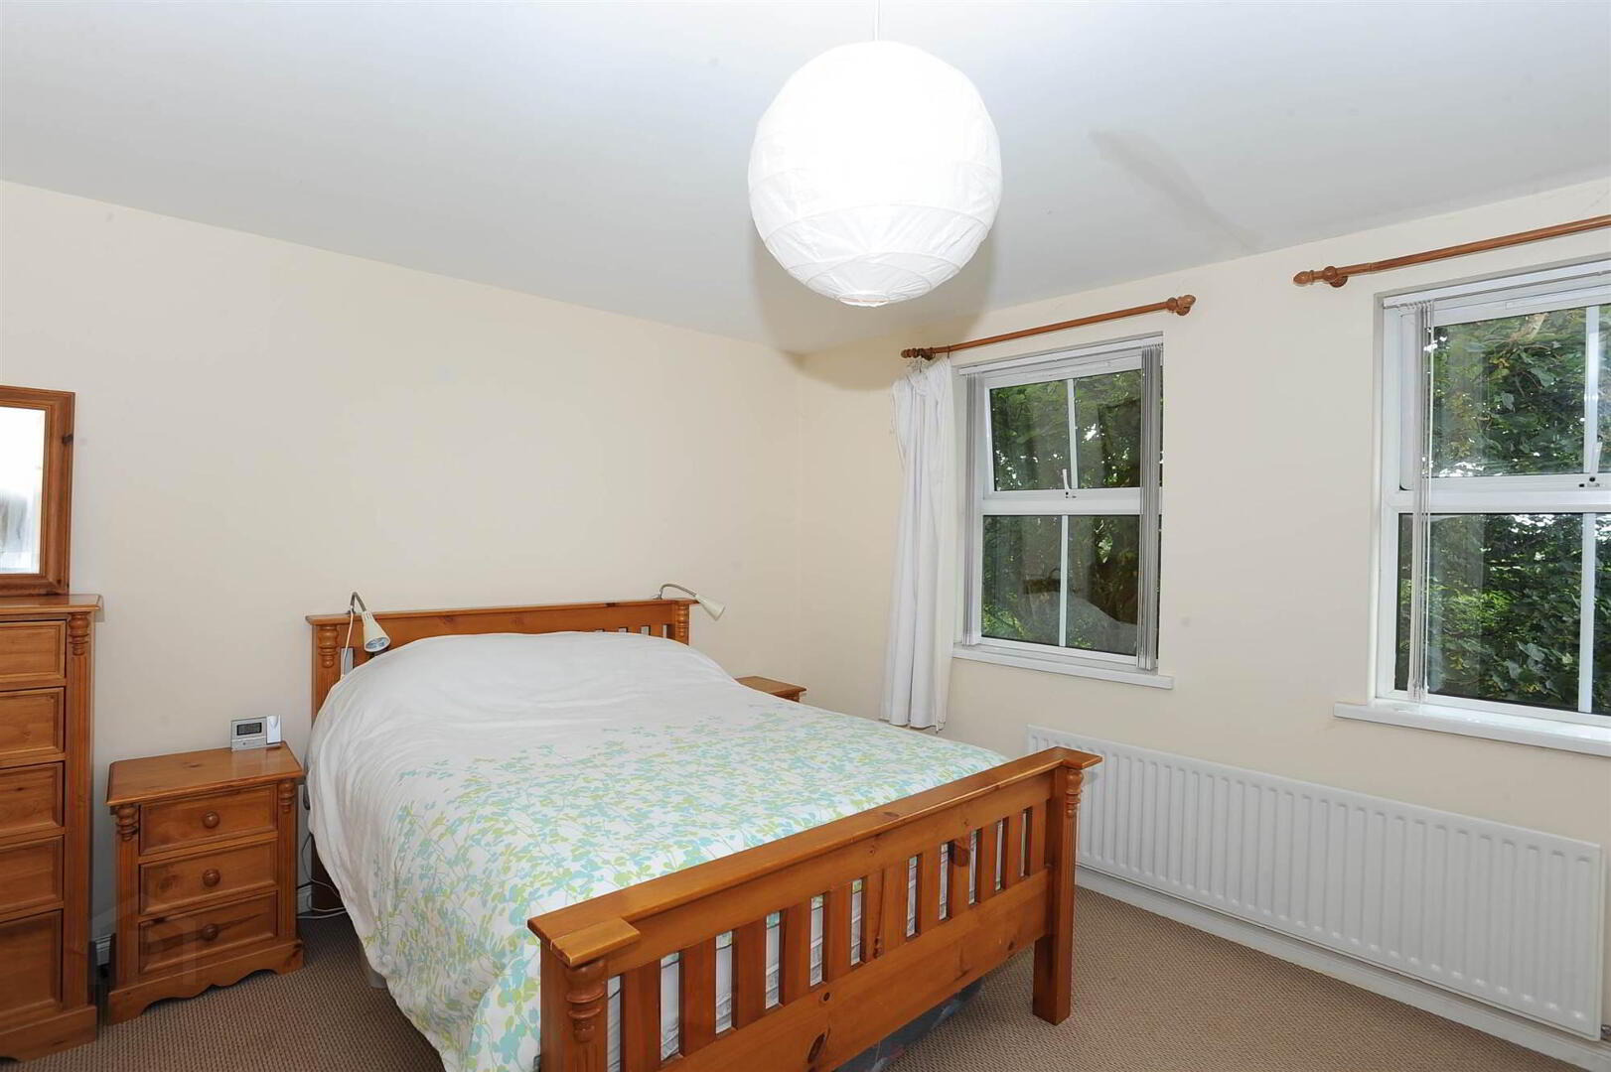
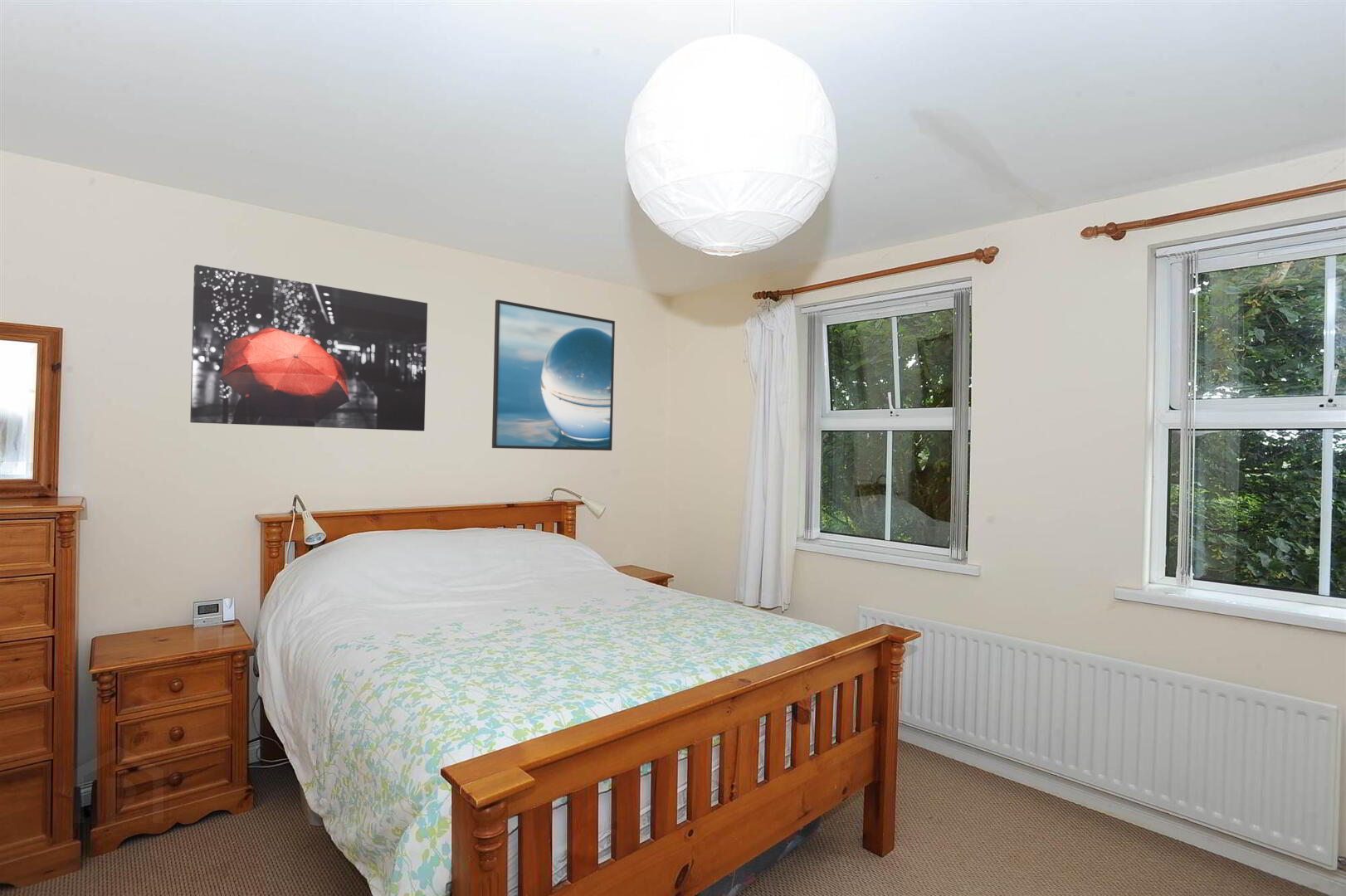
+ wall art [189,264,428,431]
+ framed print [491,299,616,451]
